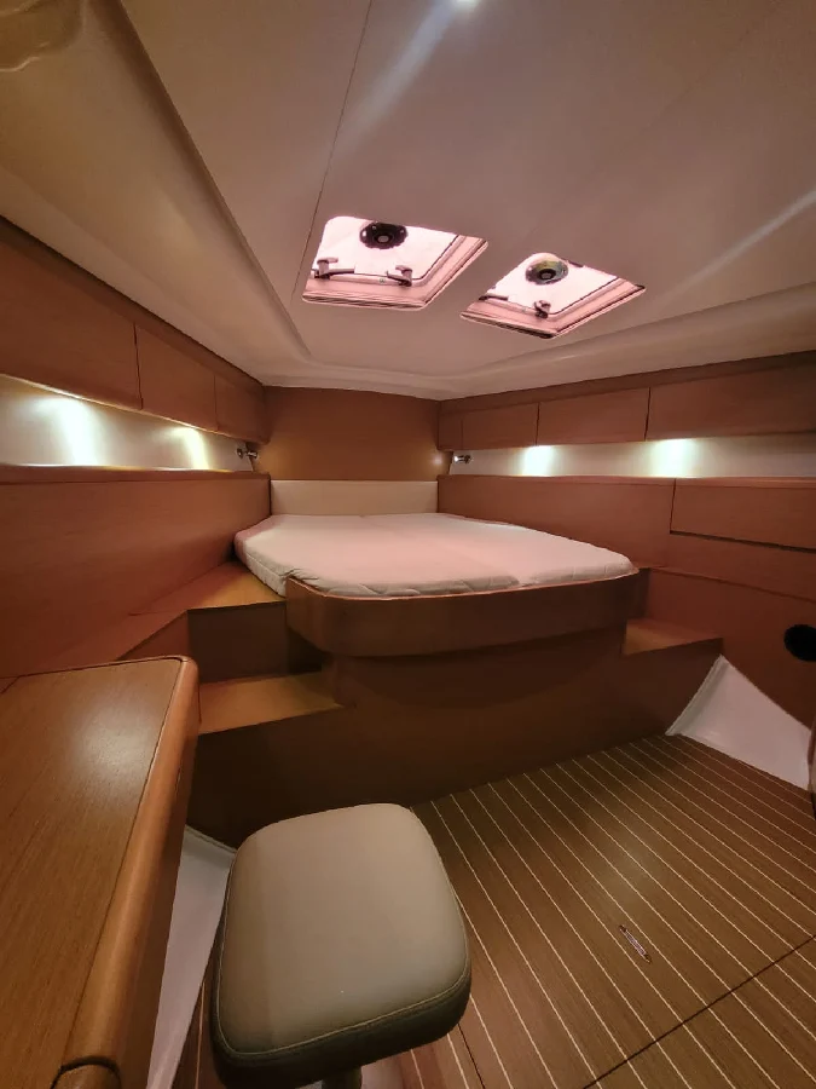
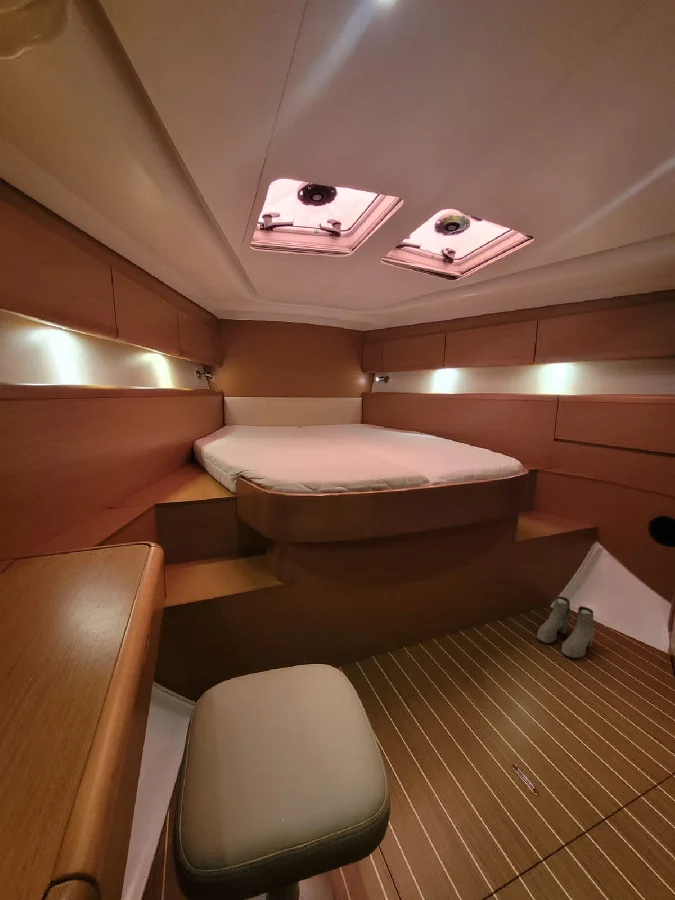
+ boots [536,596,595,659]
